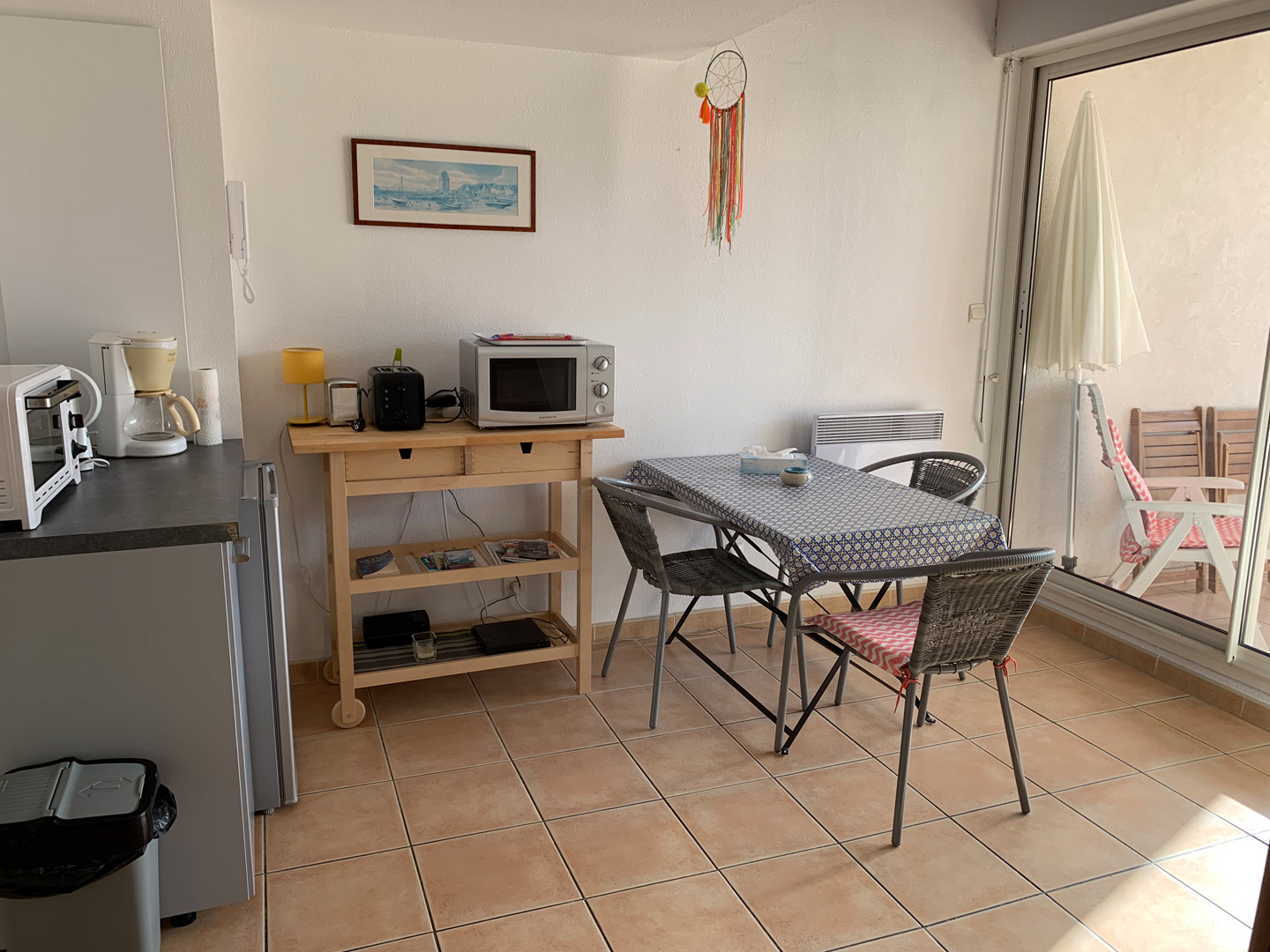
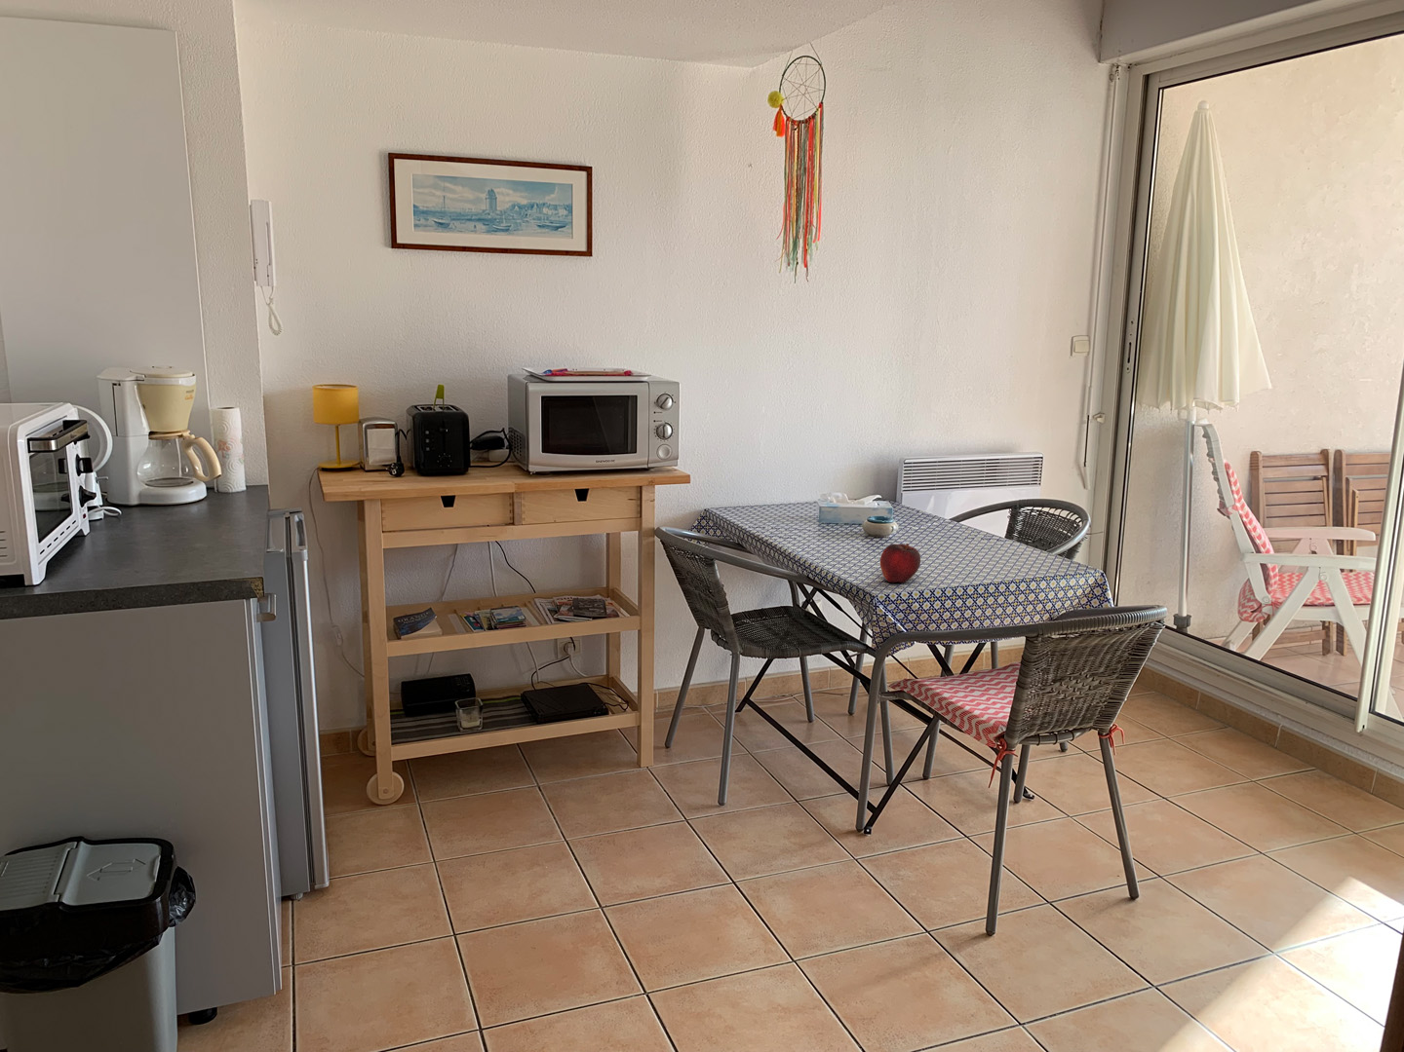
+ fruit [880,543,921,583]
